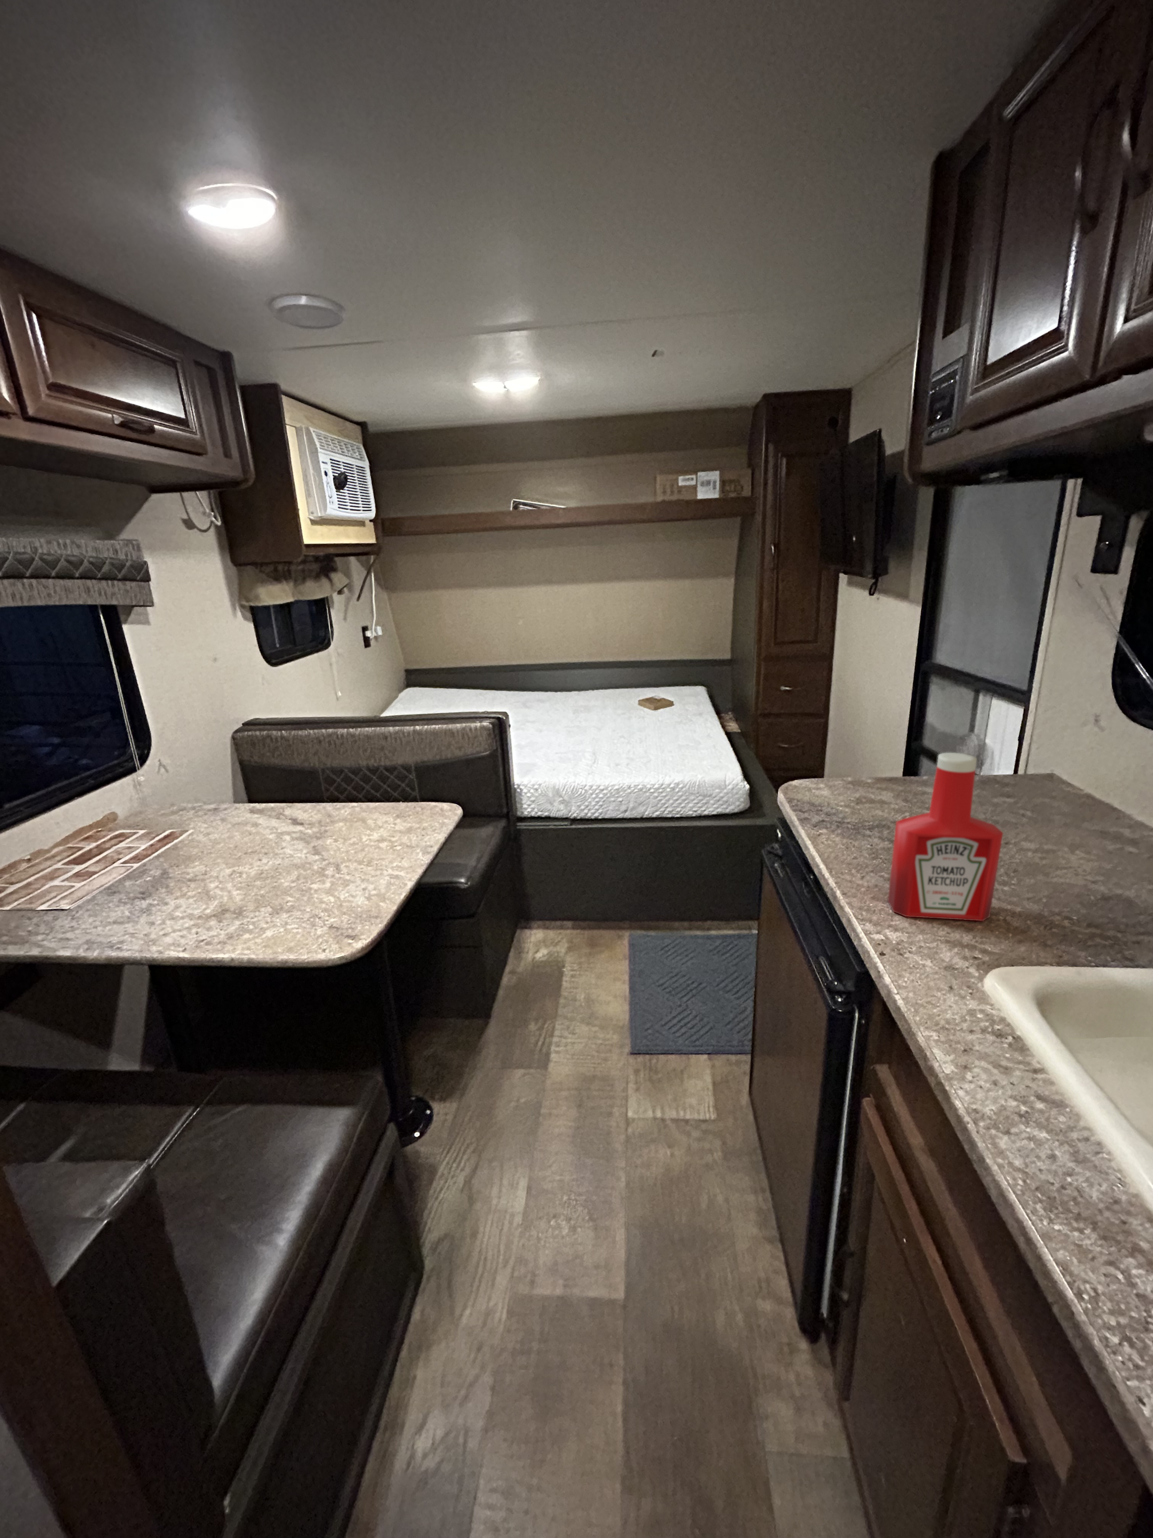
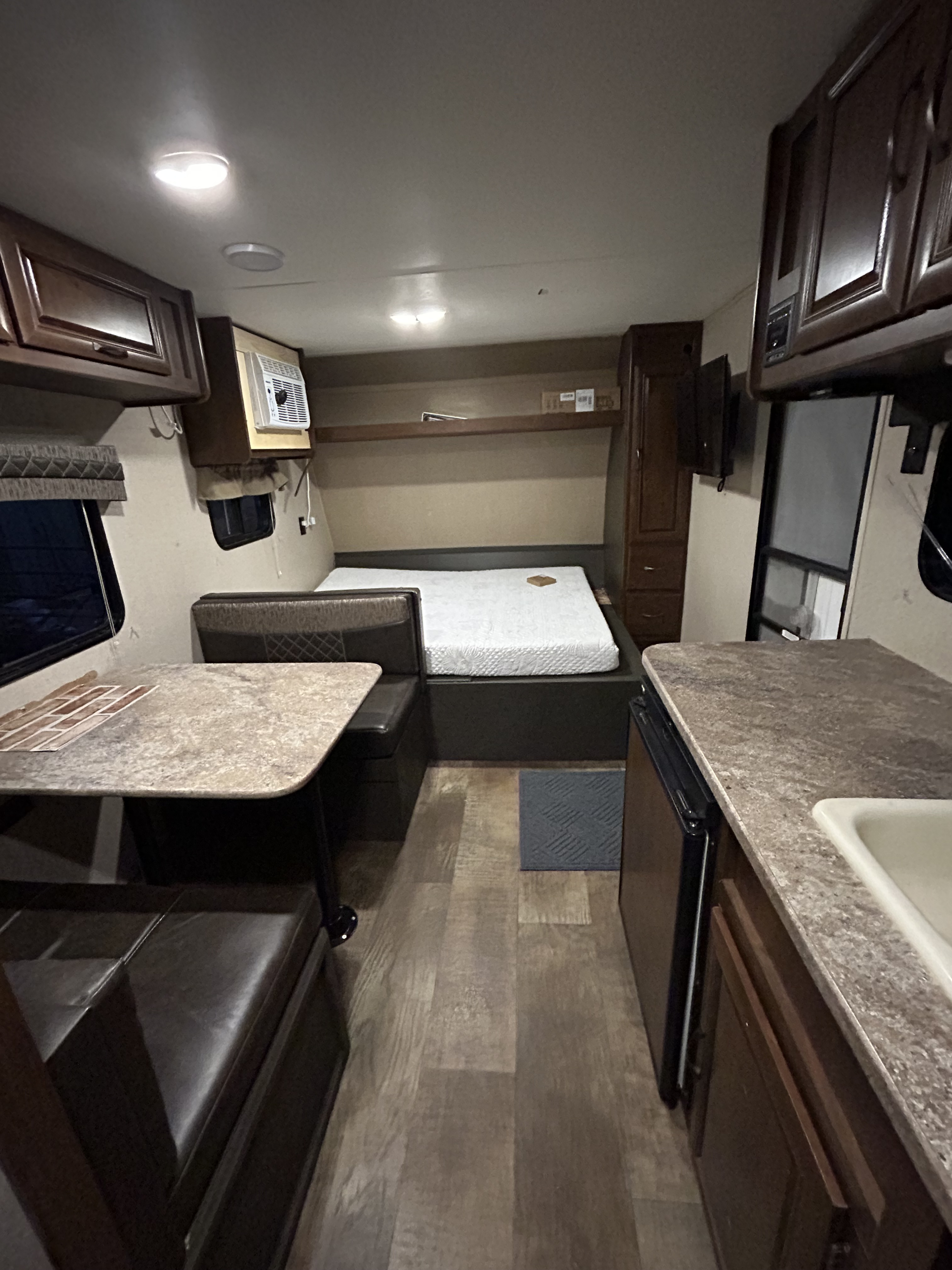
- soap bottle [887,752,1004,922]
